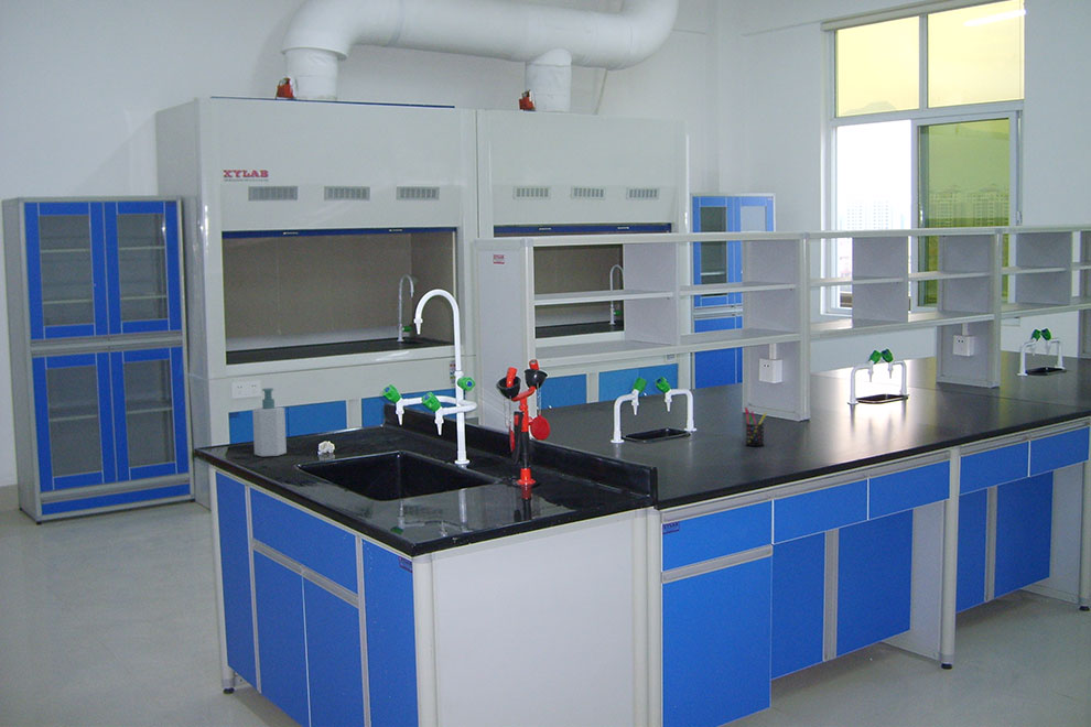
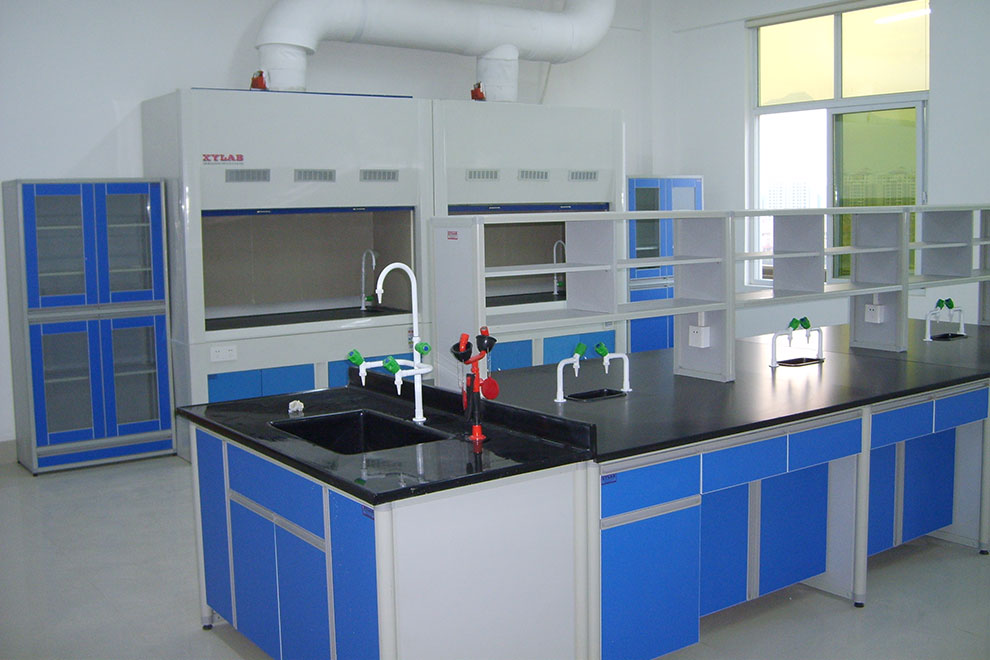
- pen holder [744,406,768,447]
- soap bottle [251,387,288,457]
